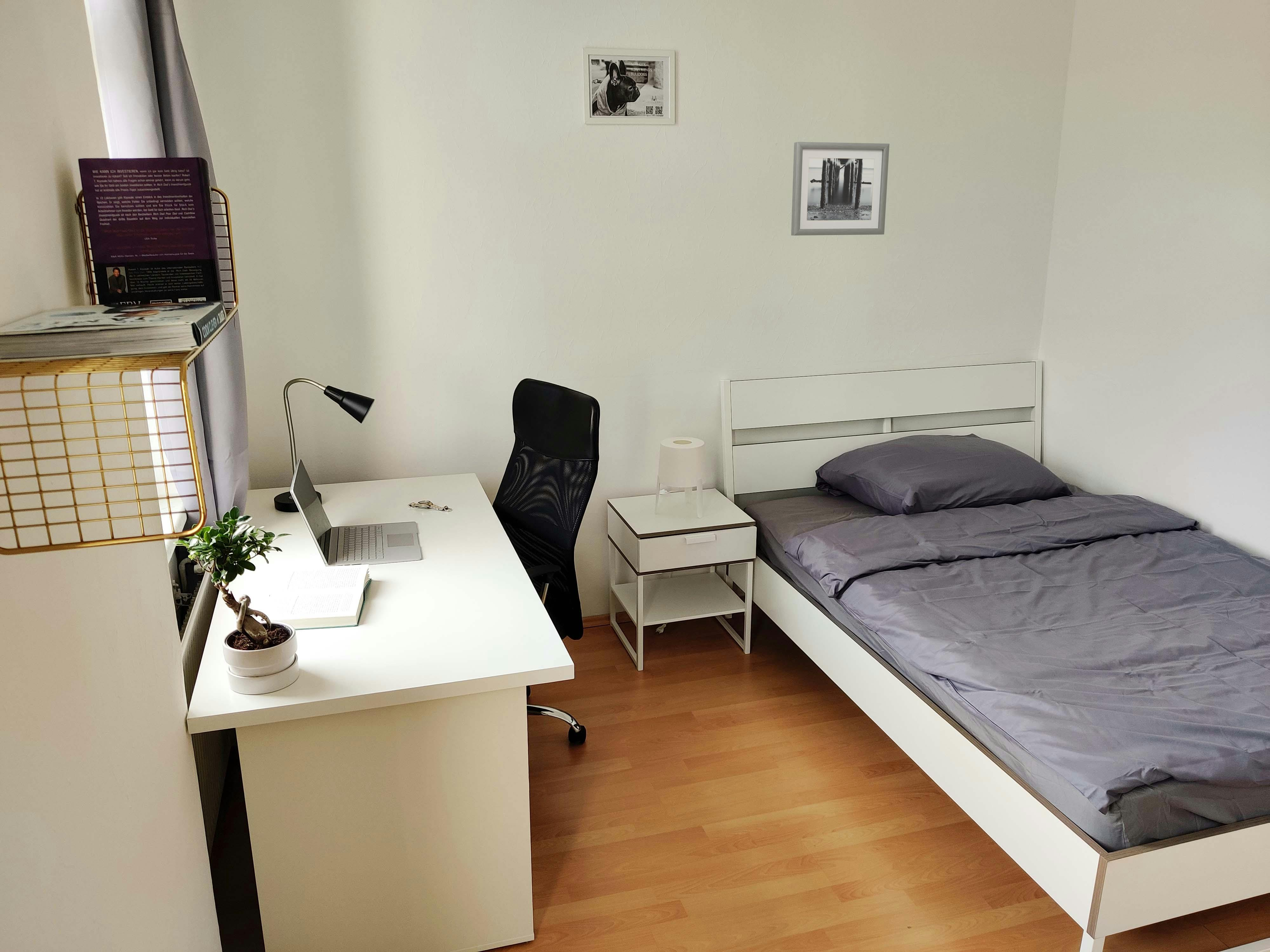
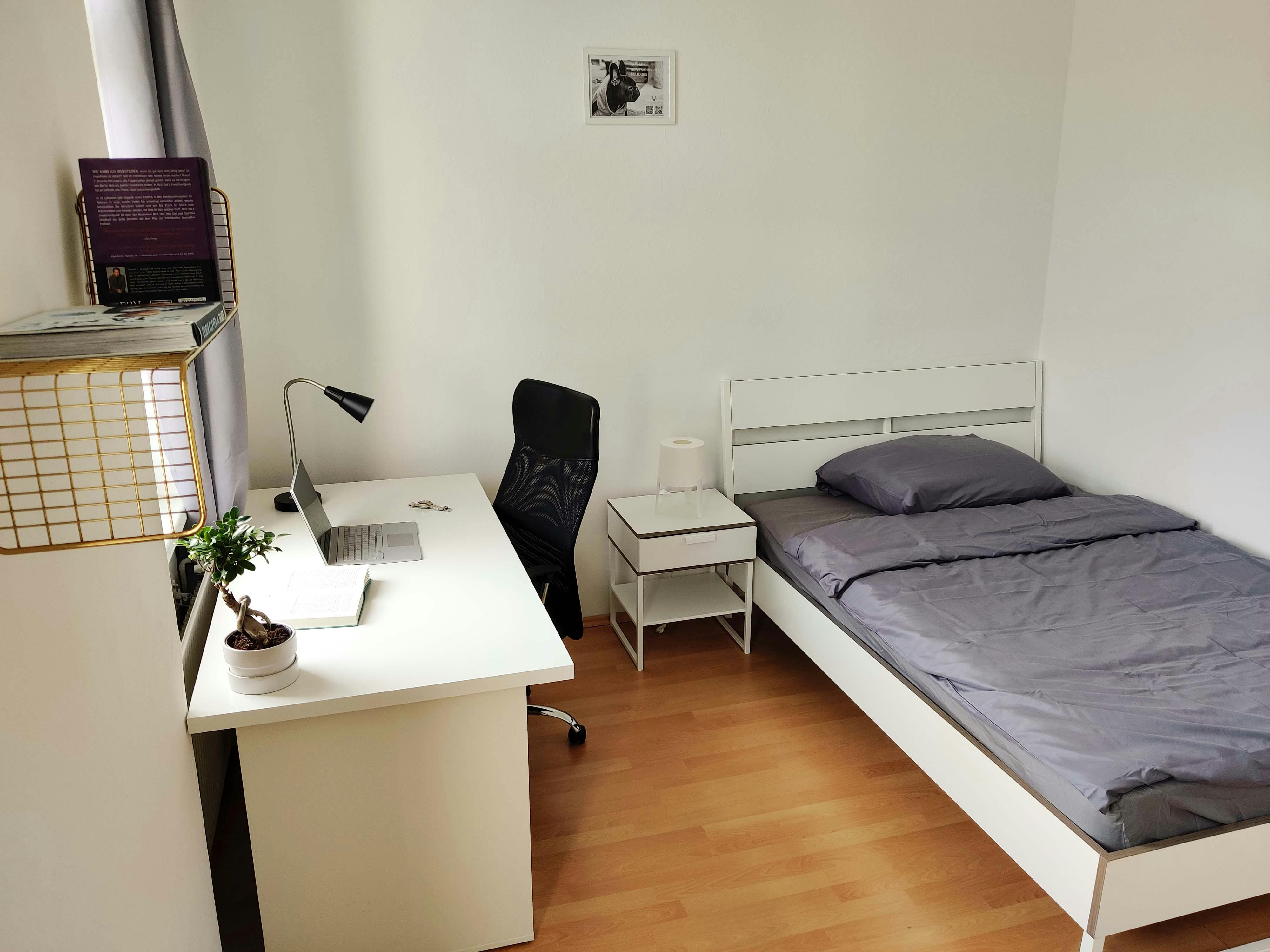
- wall art [791,142,890,236]
